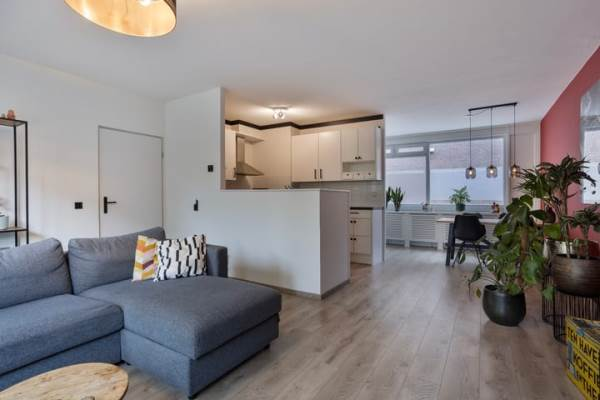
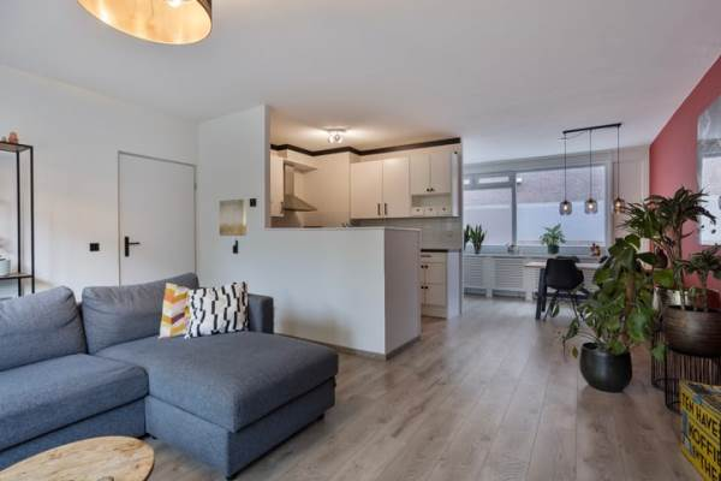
+ wall art [219,198,248,237]
